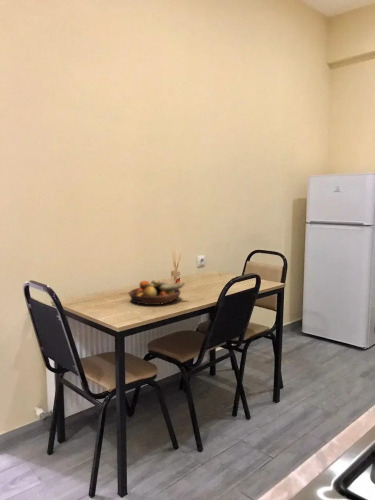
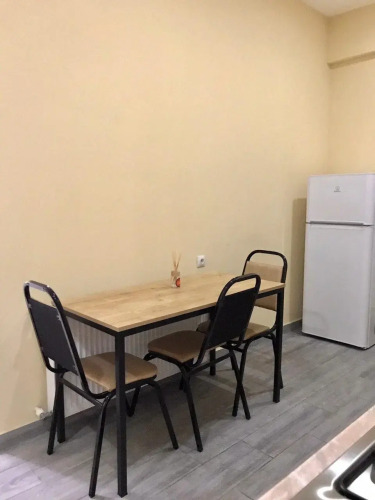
- fruit bowl [128,279,185,306]
